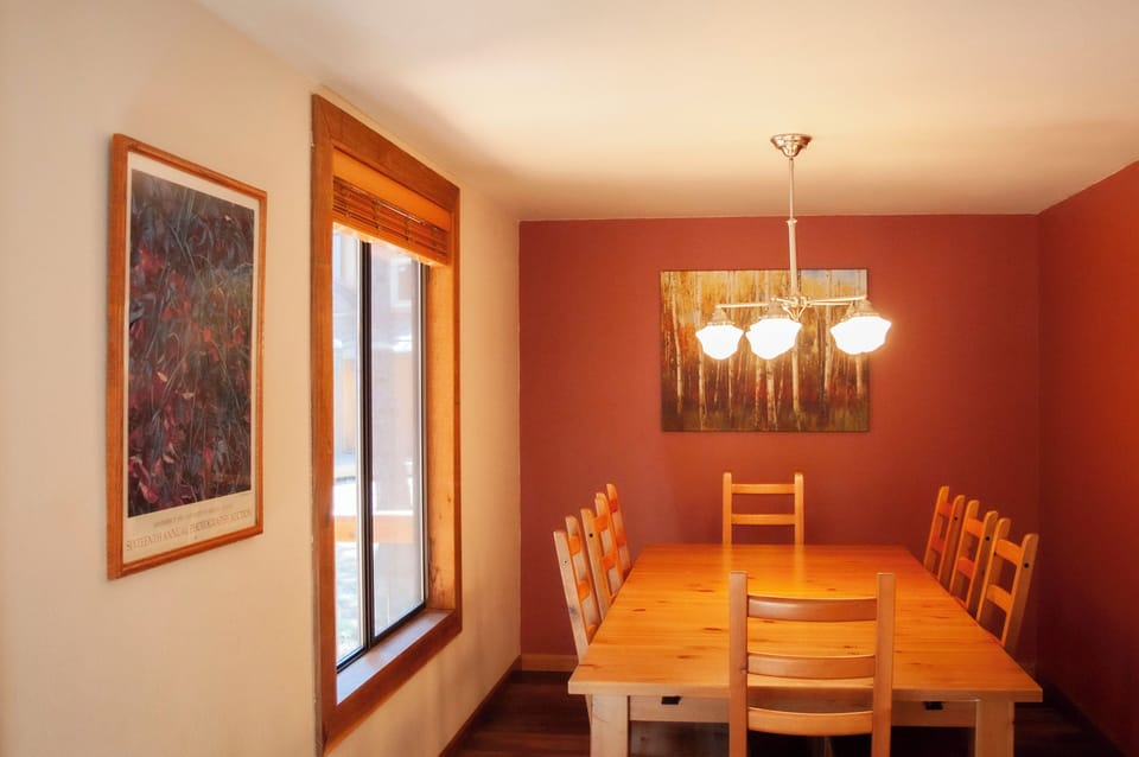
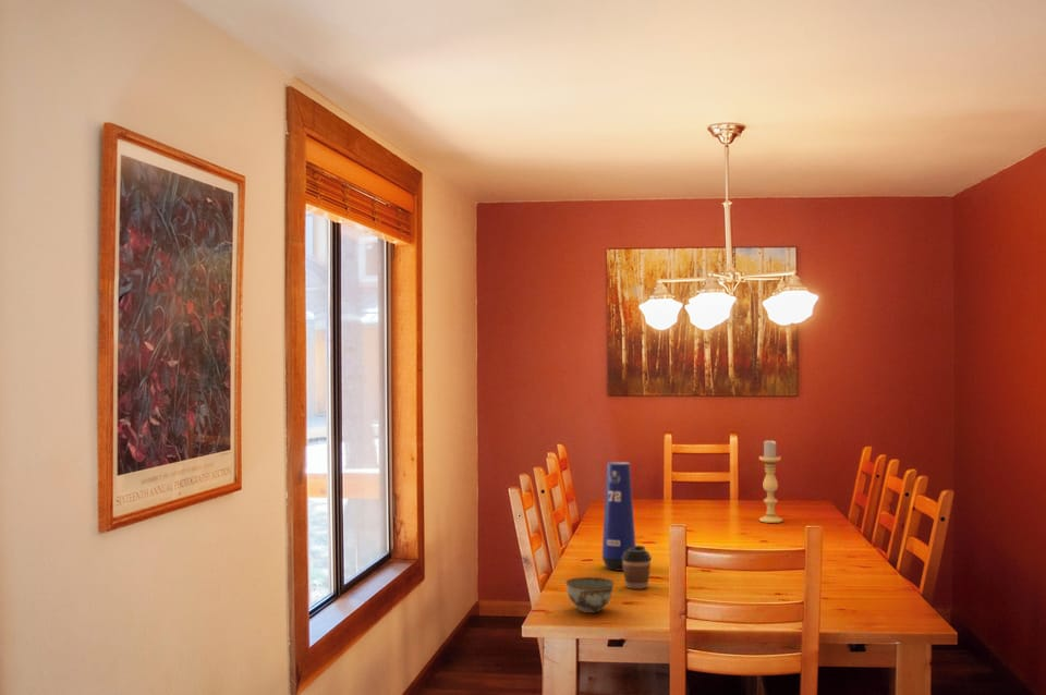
+ vase [601,461,637,572]
+ coffee cup [622,545,653,590]
+ candle holder [758,438,783,524]
+ bowl [565,576,616,614]
